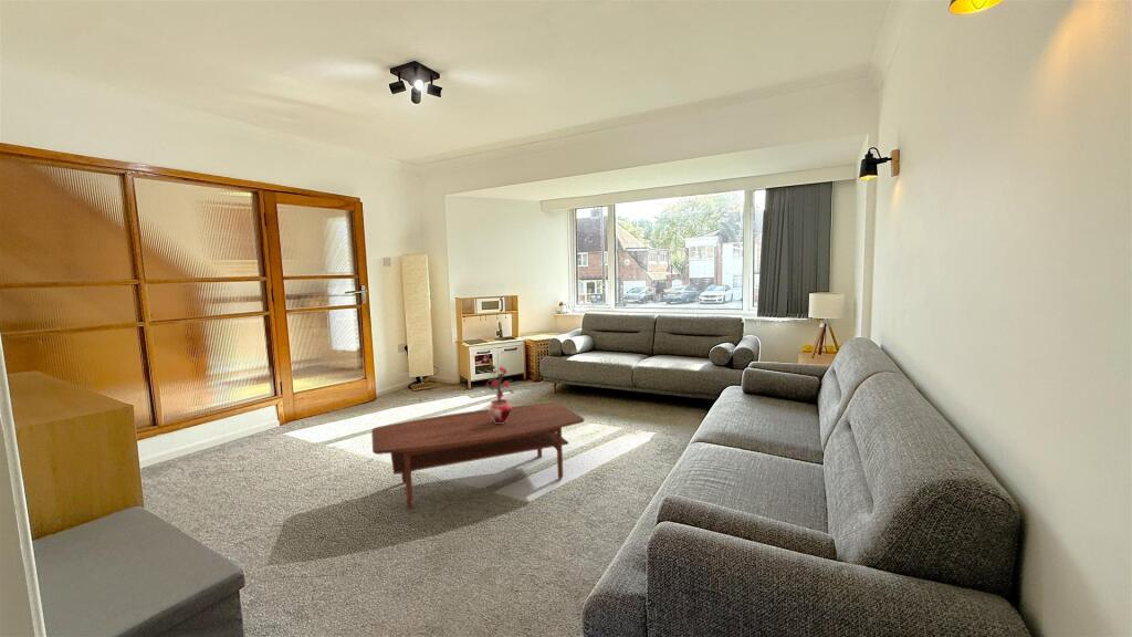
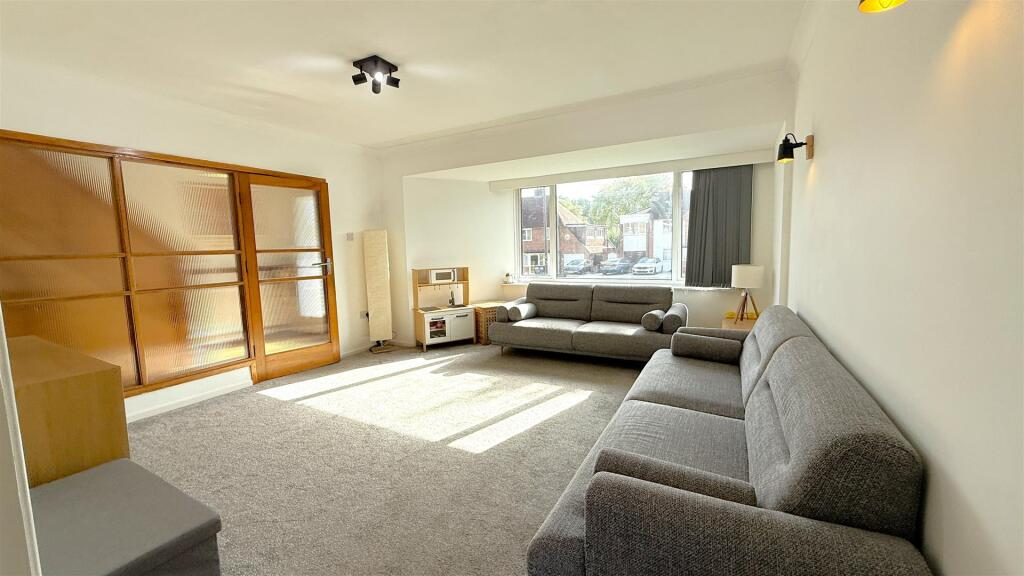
- coffee table [370,403,586,510]
- potted plant [483,364,515,424]
